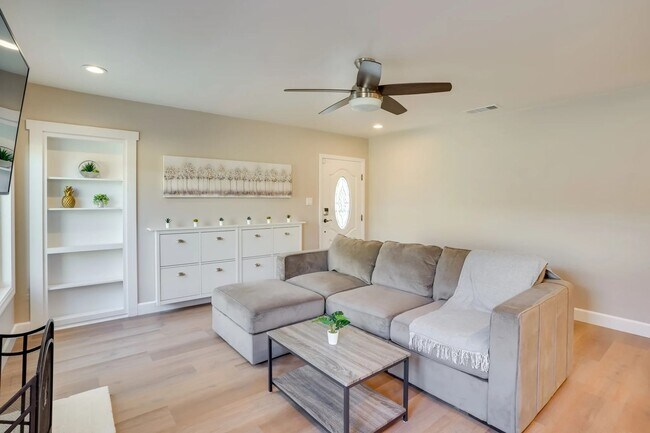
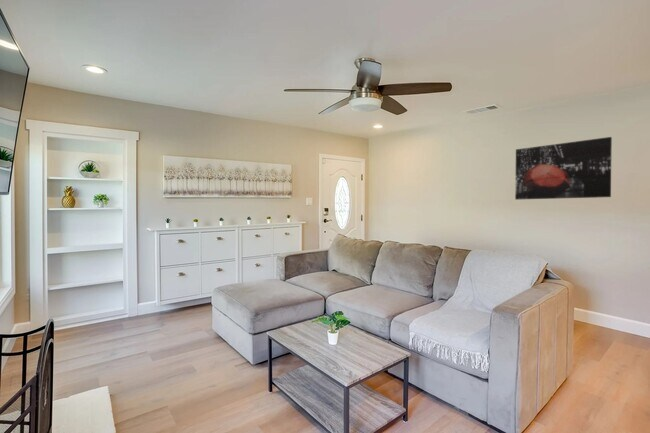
+ wall art [514,136,613,201]
